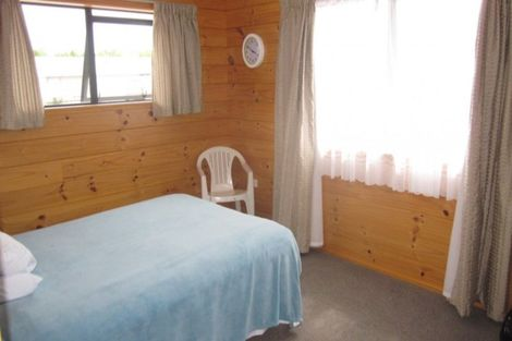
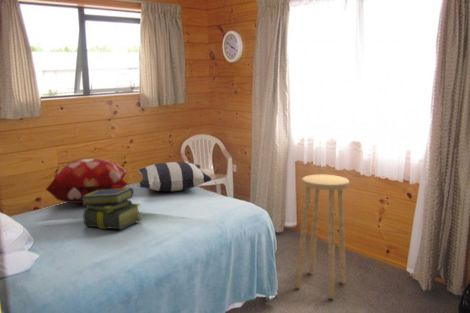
+ stack of books [81,187,142,231]
+ stool [295,174,351,300]
+ pillow [136,161,212,192]
+ decorative pillow [45,158,130,204]
